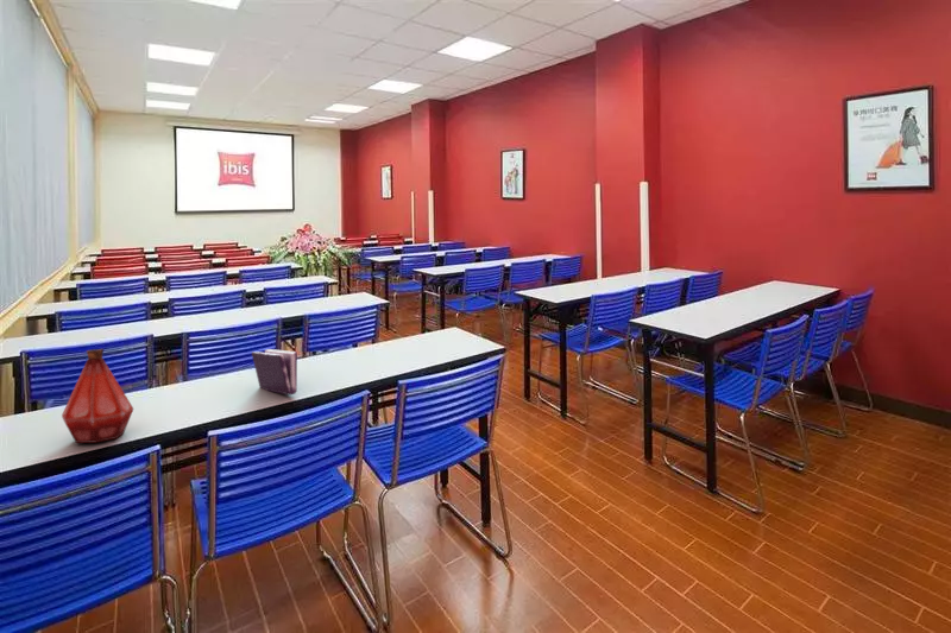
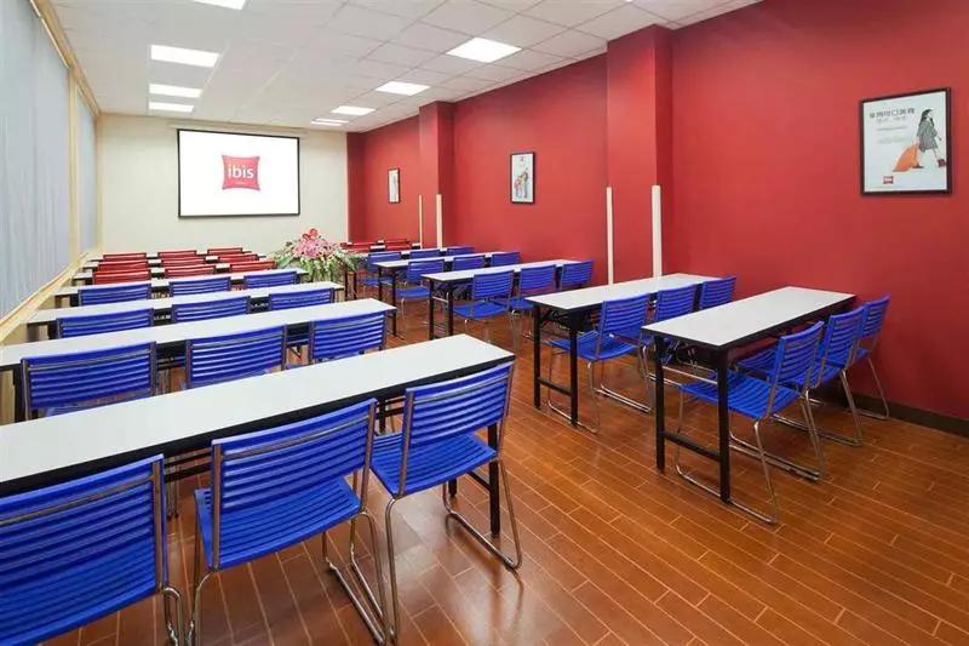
- book [251,348,298,397]
- bottle [61,348,134,444]
